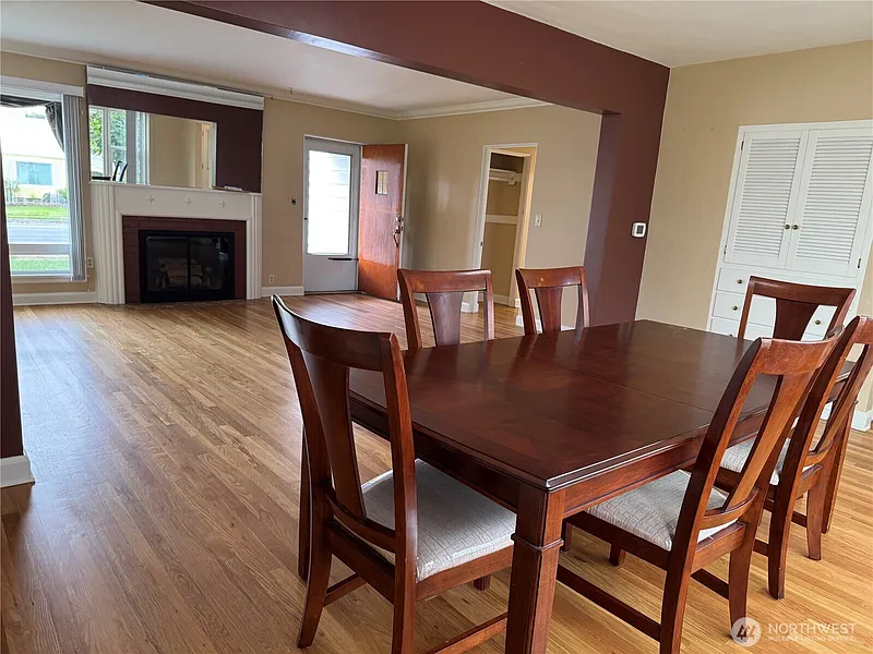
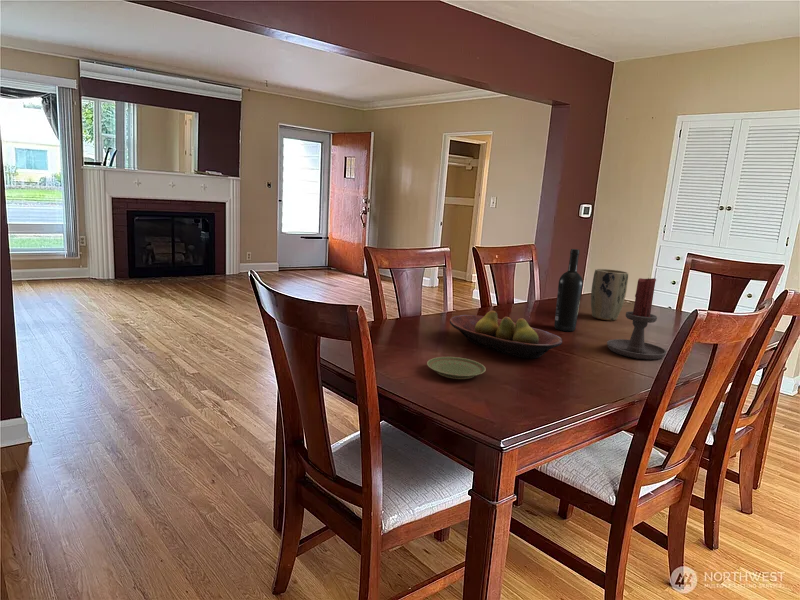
+ candle holder [606,277,668,361]
+ plant pot [590,268,629,321]
+ fruit bowl [449,310,563,359]
+ wine bottle [553,248,584,332]
+ plate [426,356,487,380]
